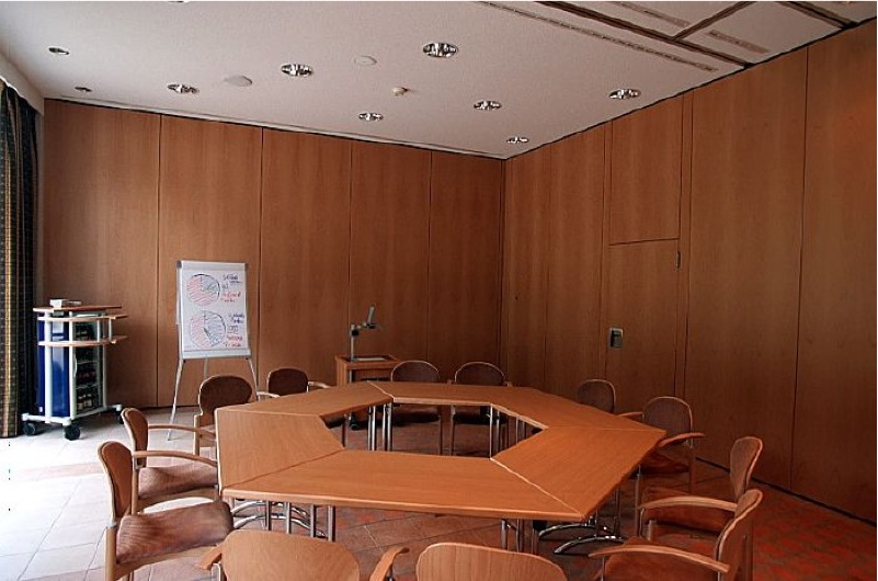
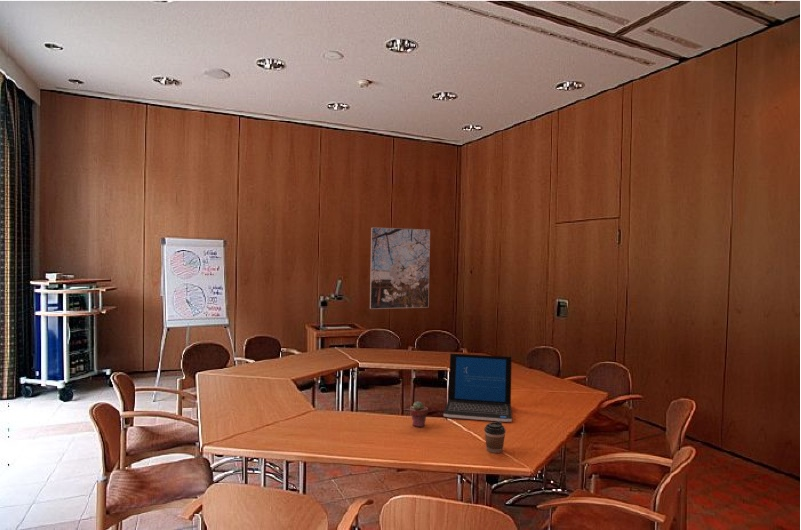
+ coffee cup [483,421,507,454]
+ laptop [443,352,513,423]
+ potted succulent [409,400,429,428]
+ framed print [369,227,431,310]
